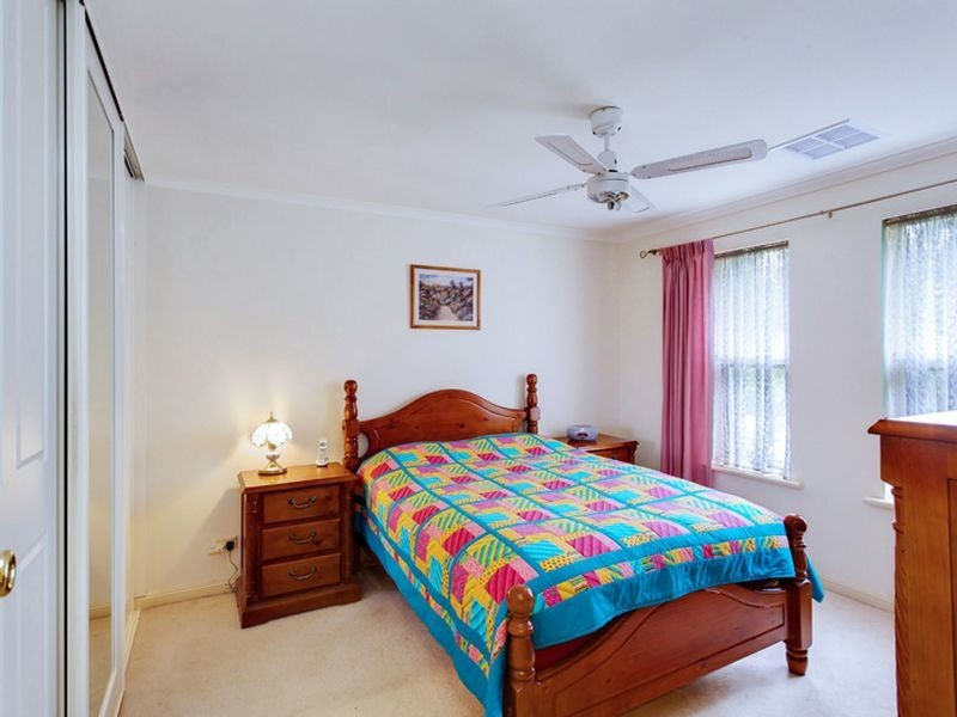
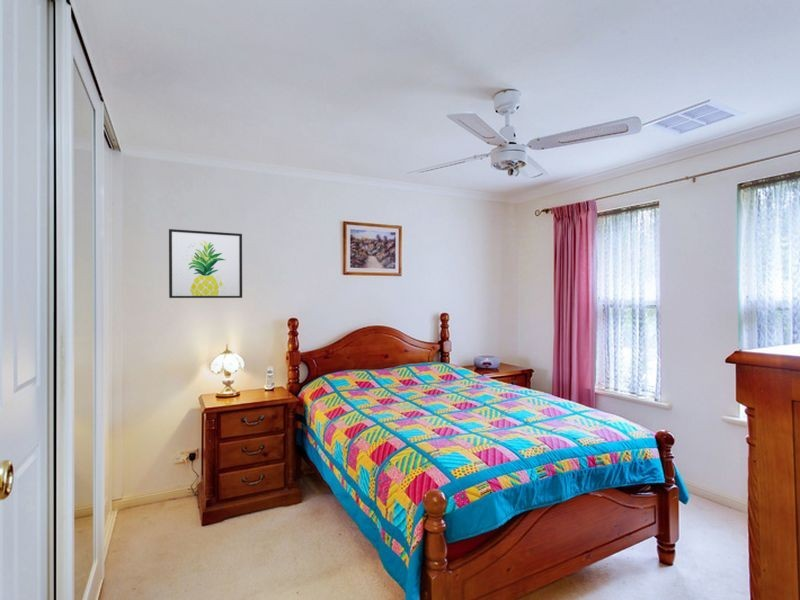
+ wall art [168,228,243,299]
